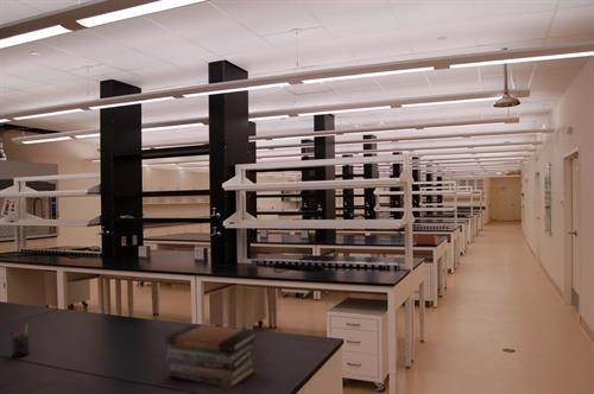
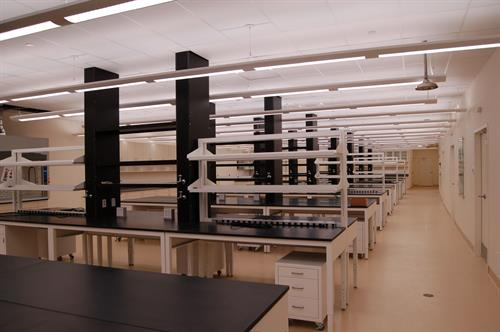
- pen holder [6,323,33,358]
- book stack [165,323,259,389]
